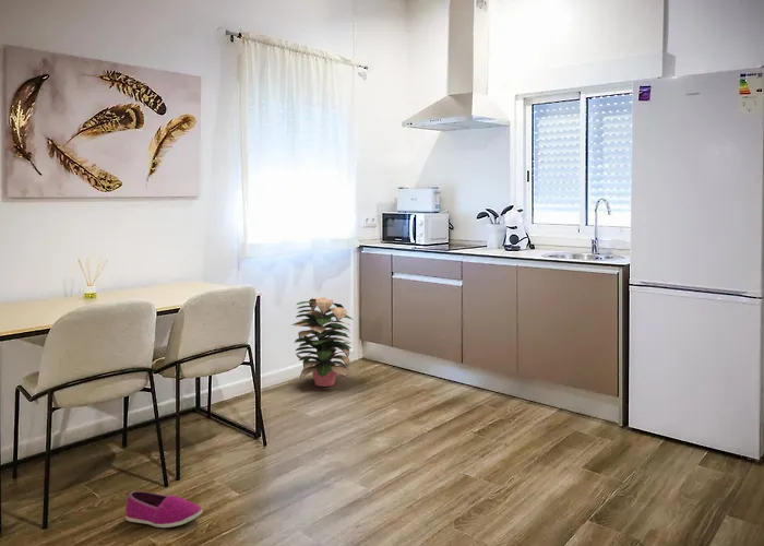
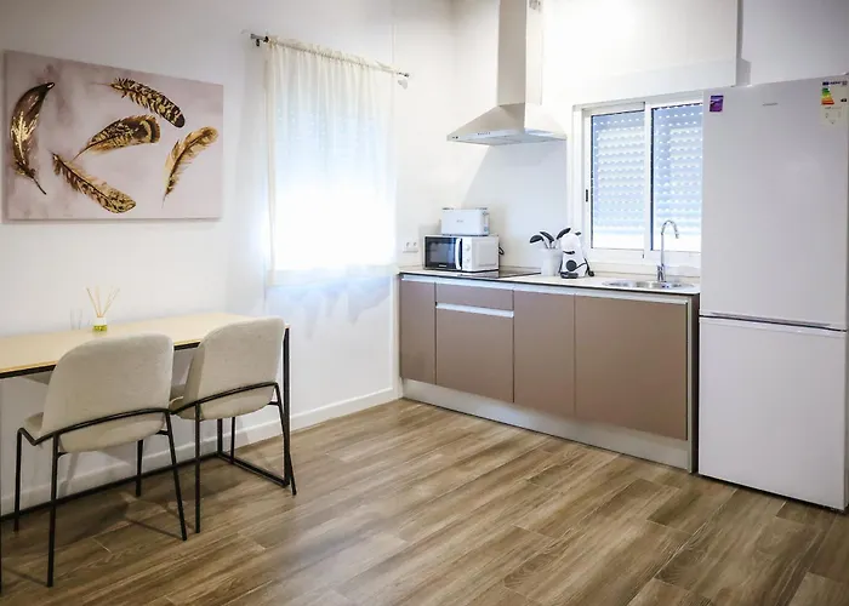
- decorative plant [290,297,355,388]
- shoe [124,490,203,529]
